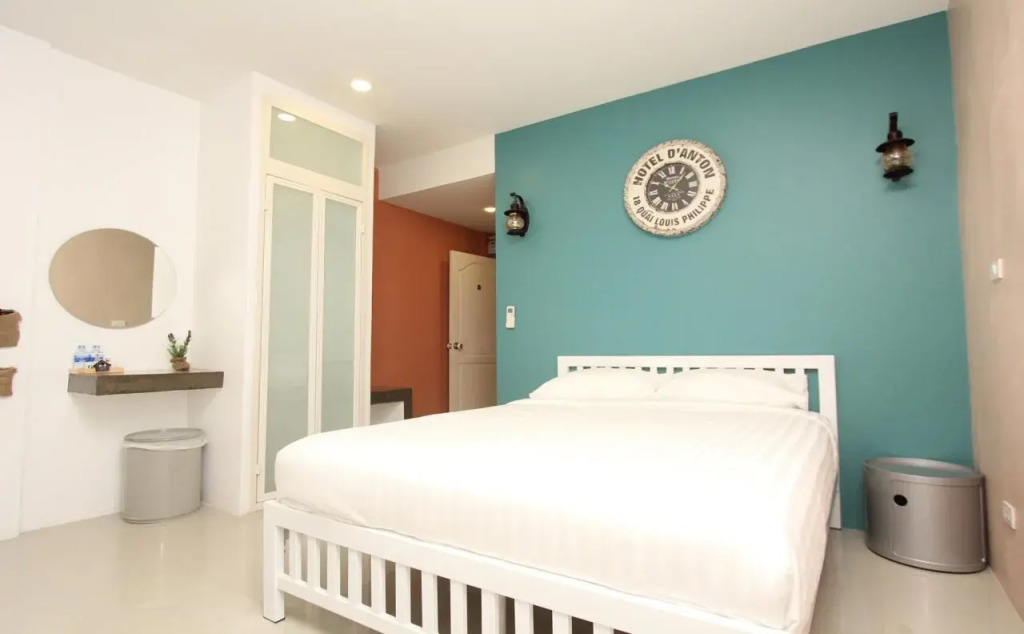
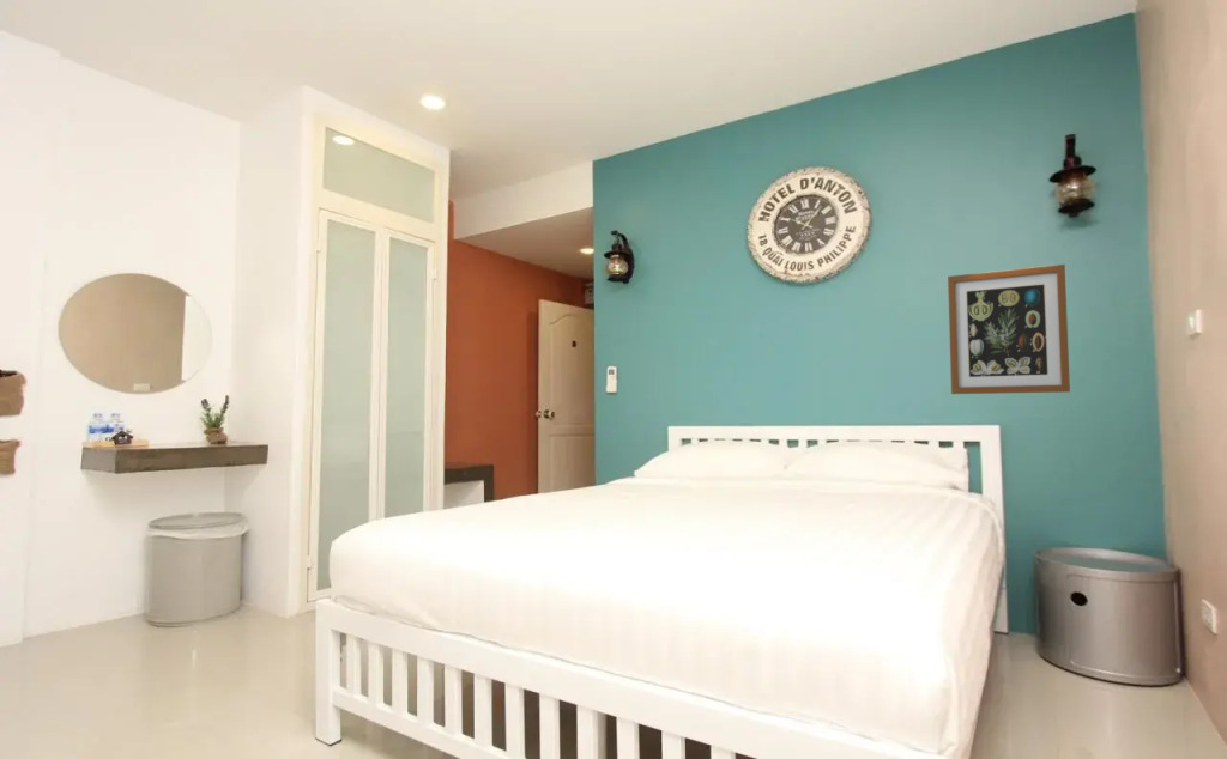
+ wall art [947,263,1071,395]
